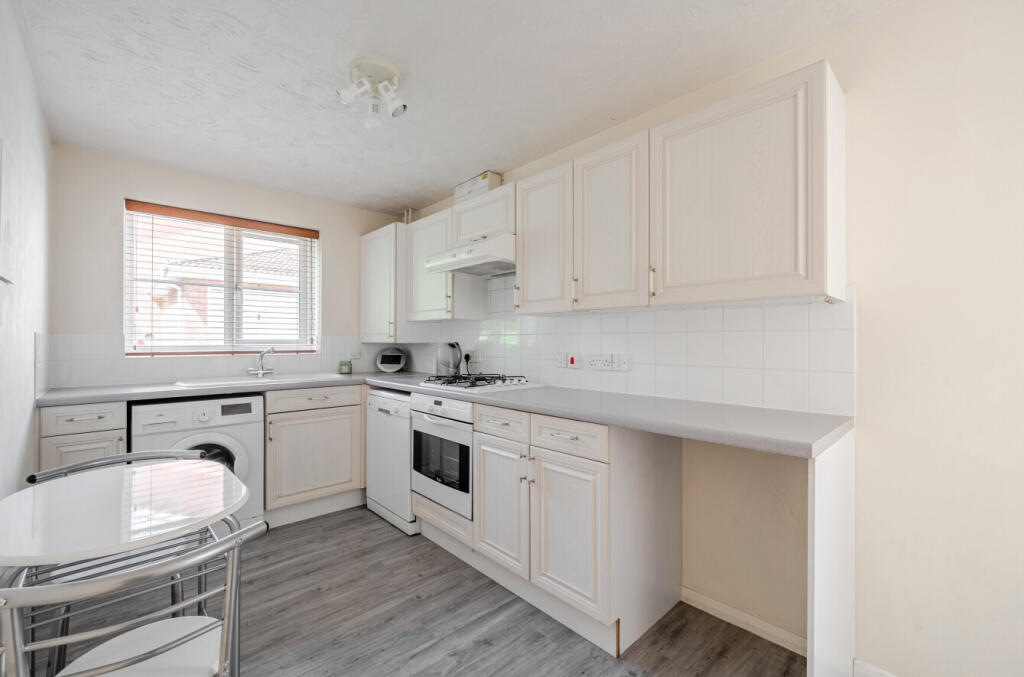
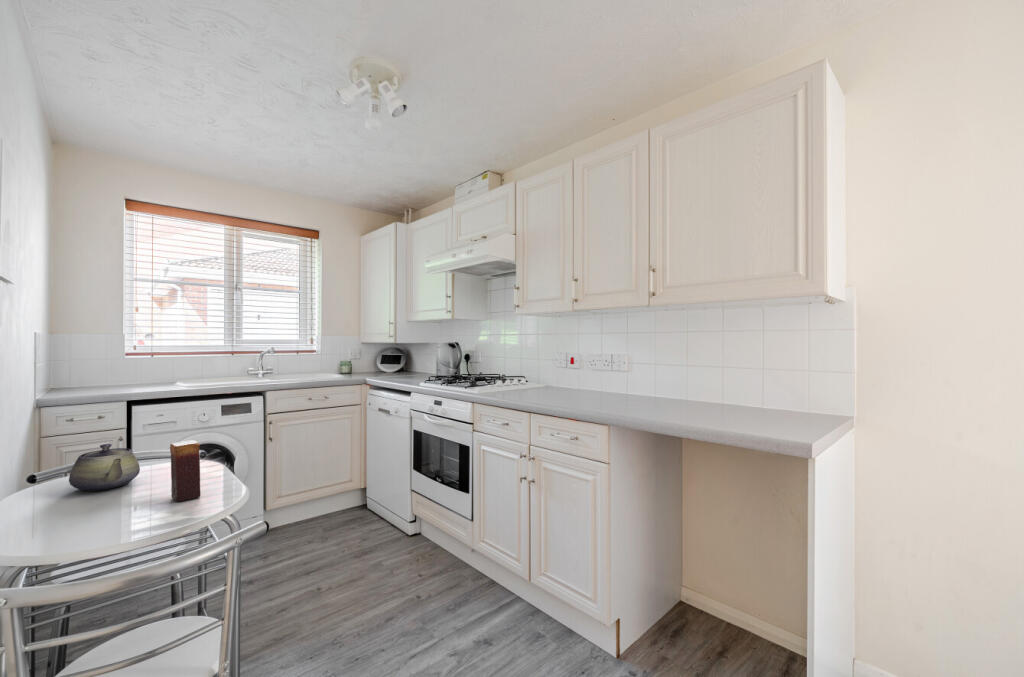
+ candle [169,439,202,503]
+ teapot [68,443,141,492]
